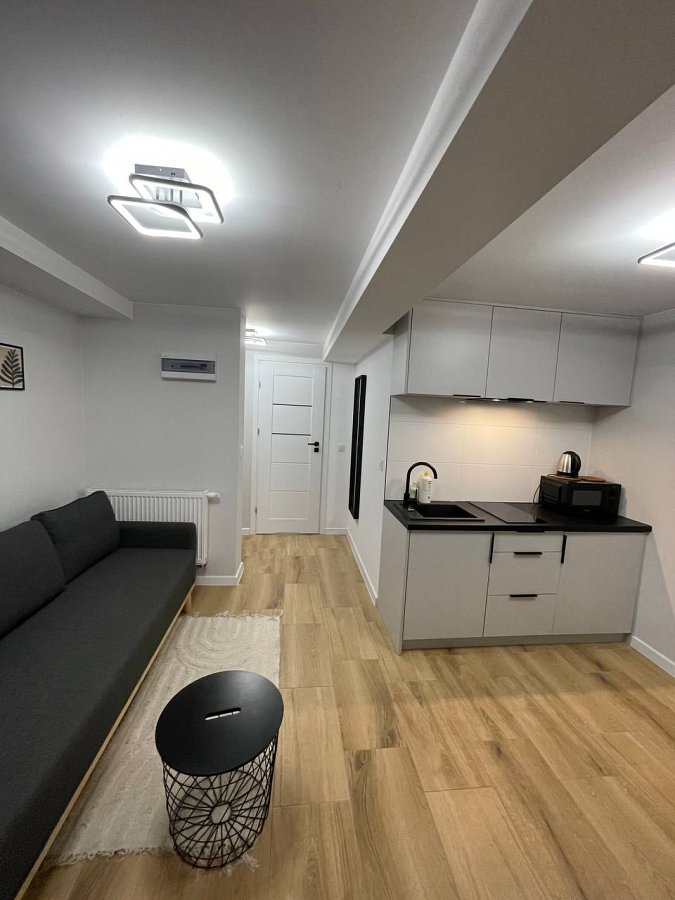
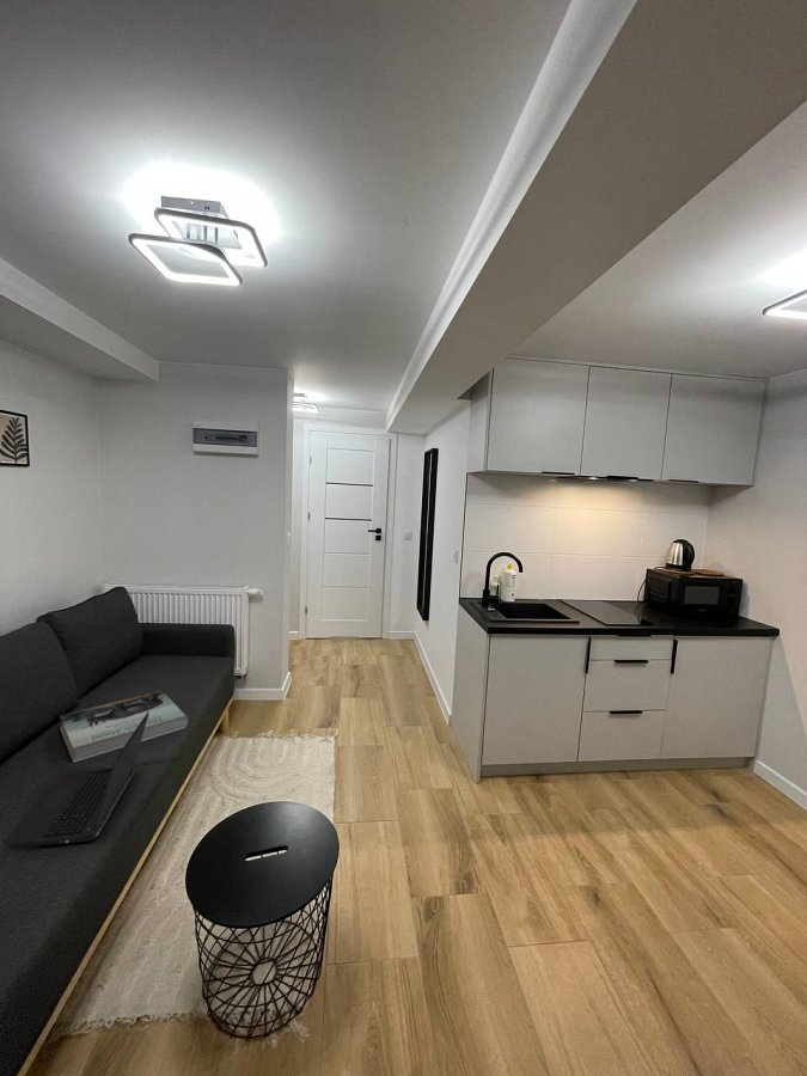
+ laptop computer [2,711,149,849]
+ book [59,690,189,764]
